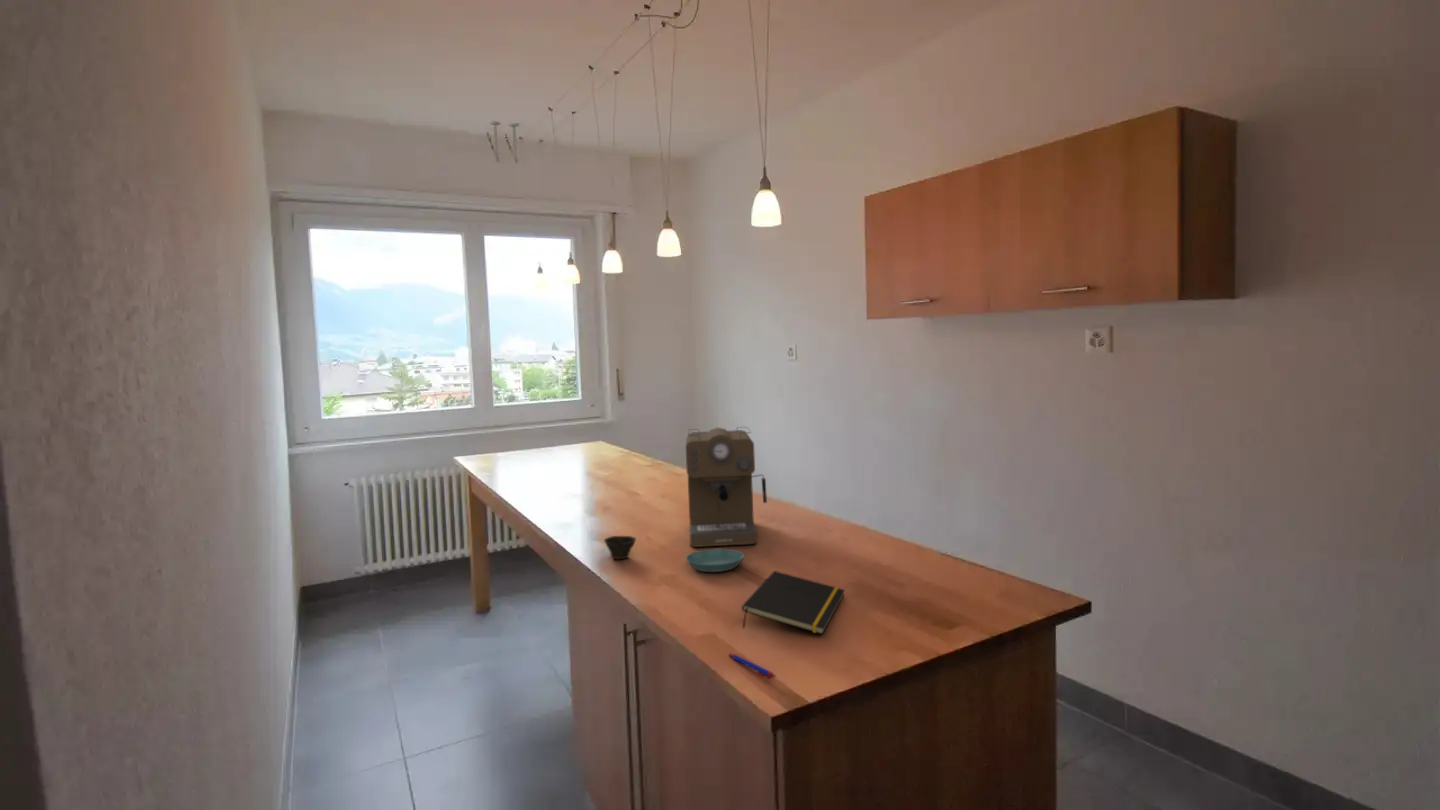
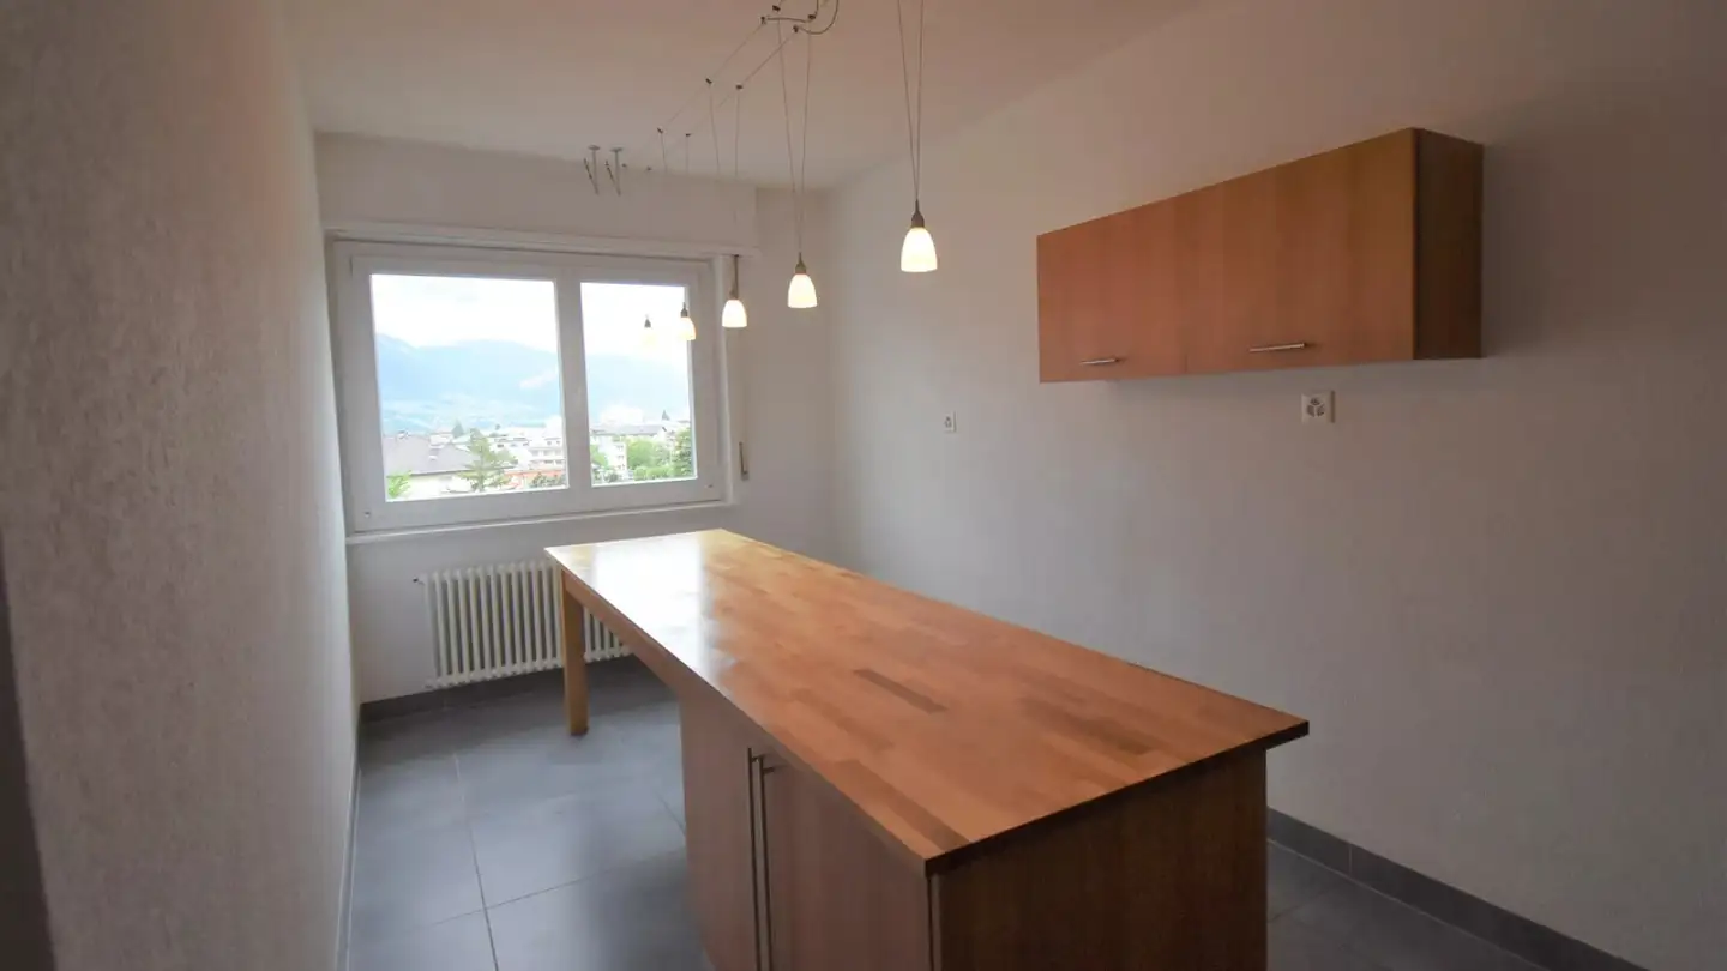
- pen [727,652,777,680]
- notepad [741,570,846,635]
- coffee maker [685,426,768,548]
- cup [603,535,637,560]
- saucer [685,548,745,573]
